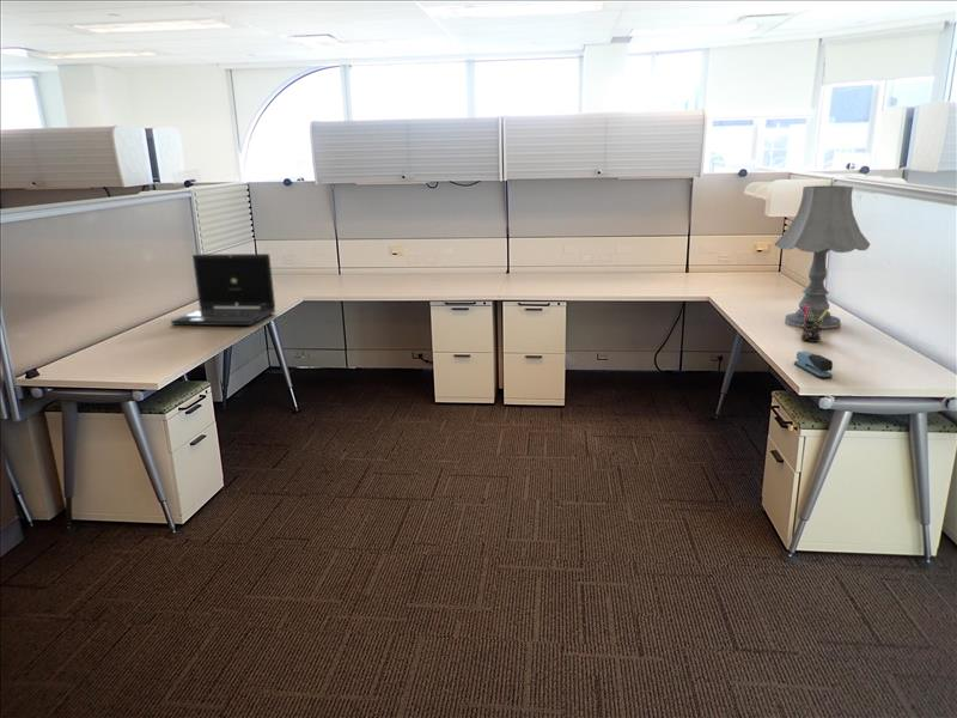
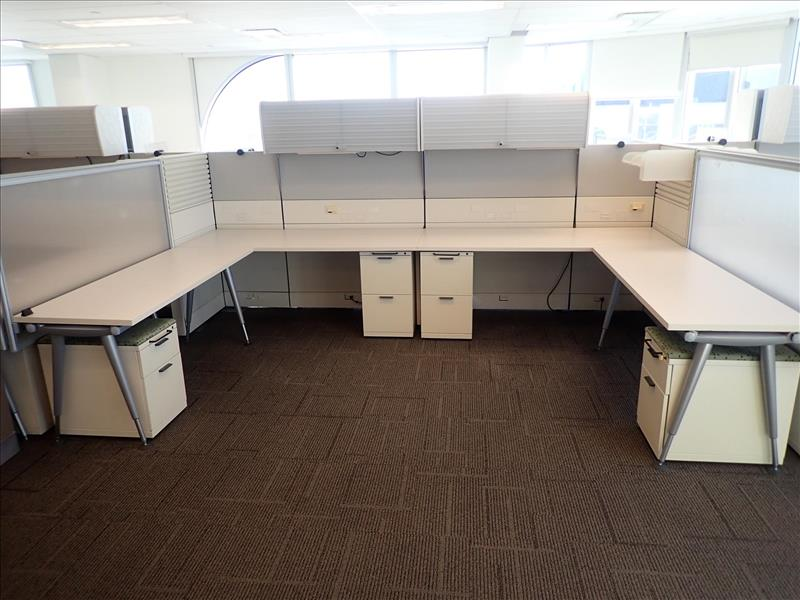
- stapler [793,351,834,379]
- pen holder [800,304,829,343]
- laptop [170,252,276,327]
- table lamp [774,184,871,329]
